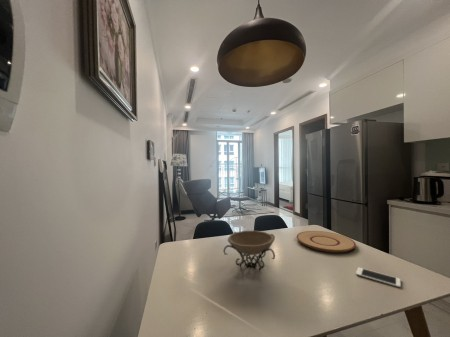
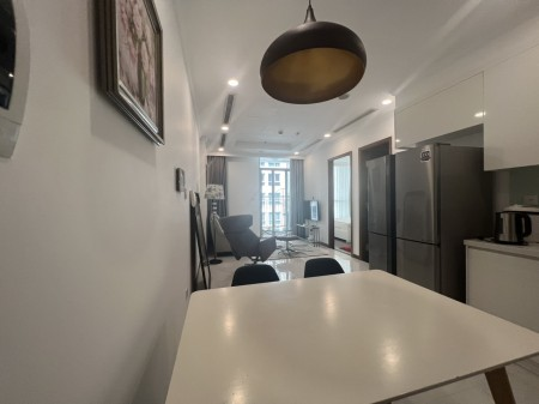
- cell phone [355,266,402,288]
- plate [296,230,357,253]
- decorative bowl [222,230,276,271]
